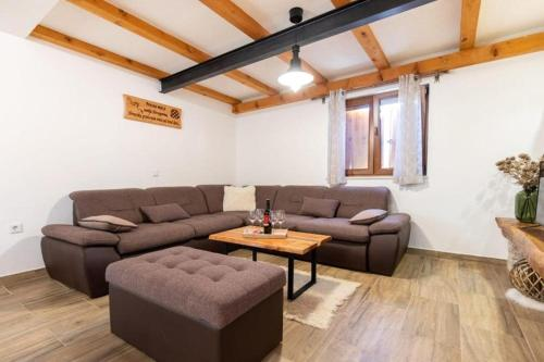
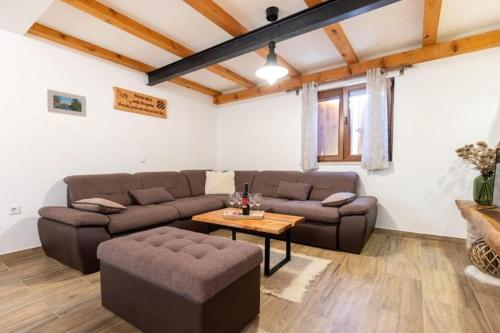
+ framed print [46,88,87,118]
